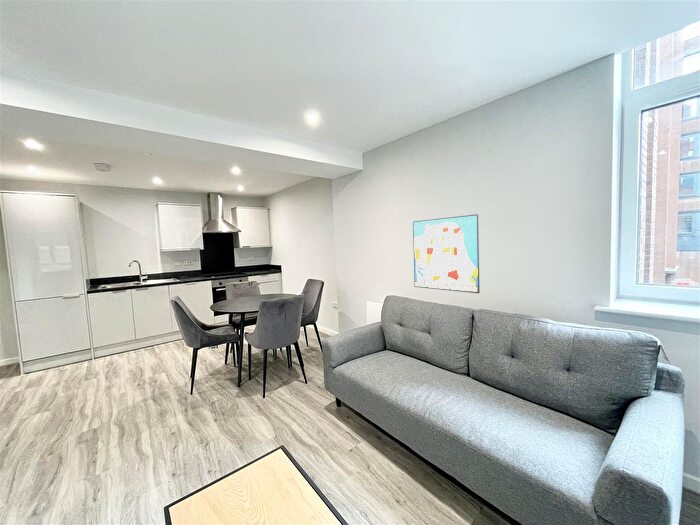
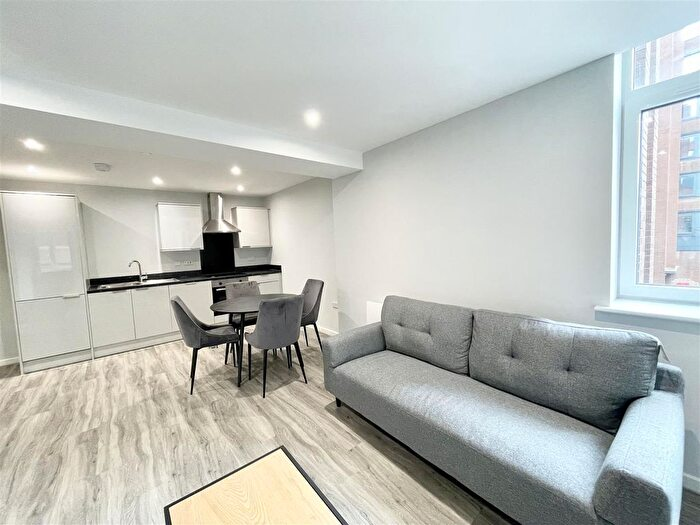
- wall art [412,213,481,294]
